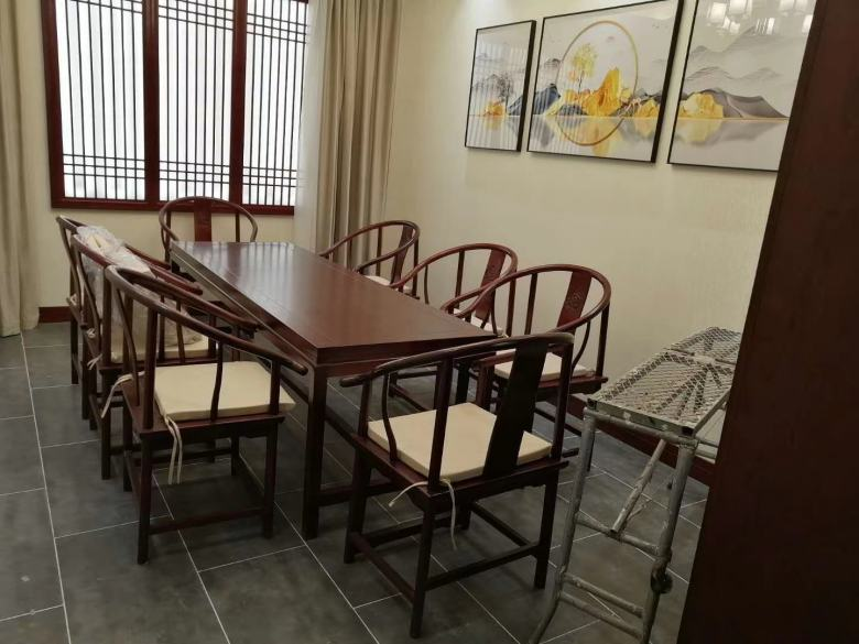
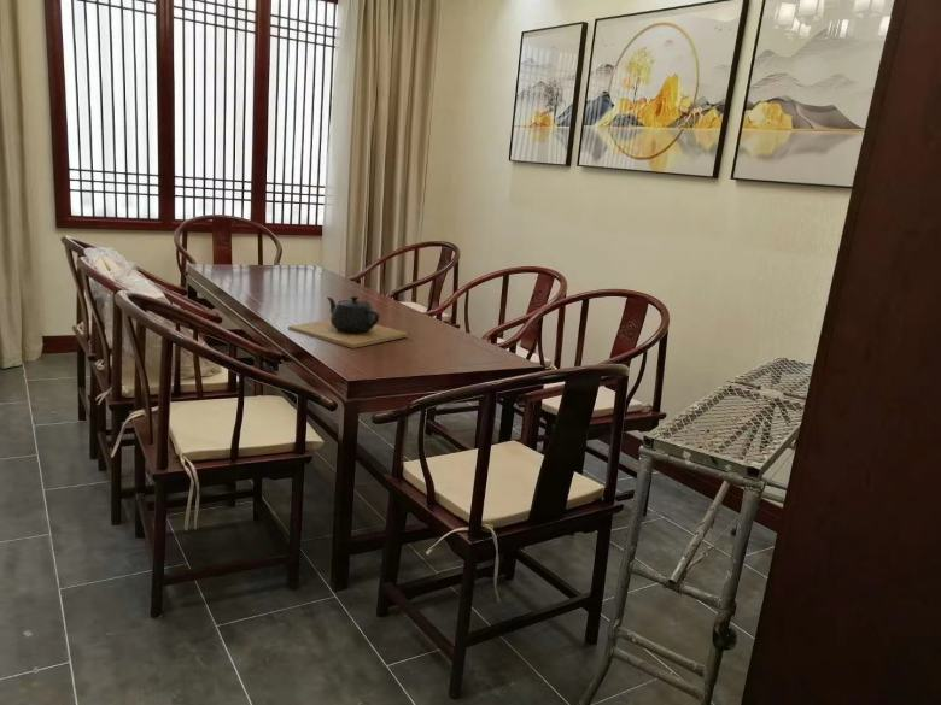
+ teapot [287,295,410,349]
